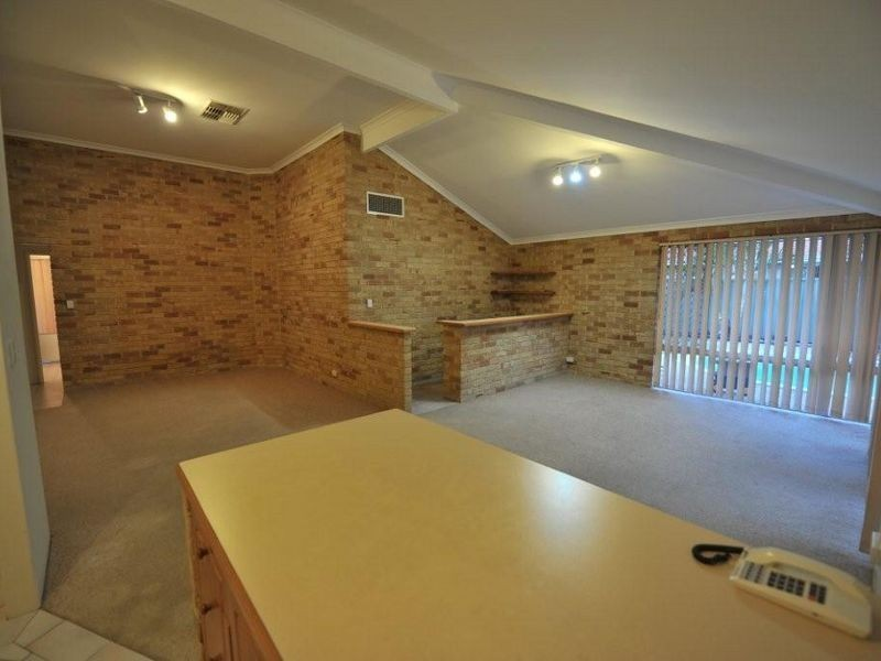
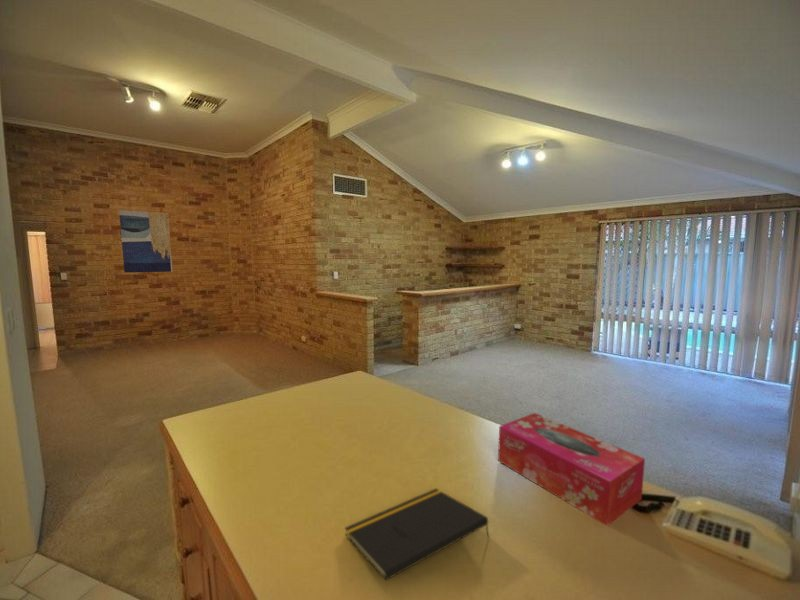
+ wall art [118,209,173,274]
+ notepad [344,488,490,581]
+ tissue box [497,412,646,527]
